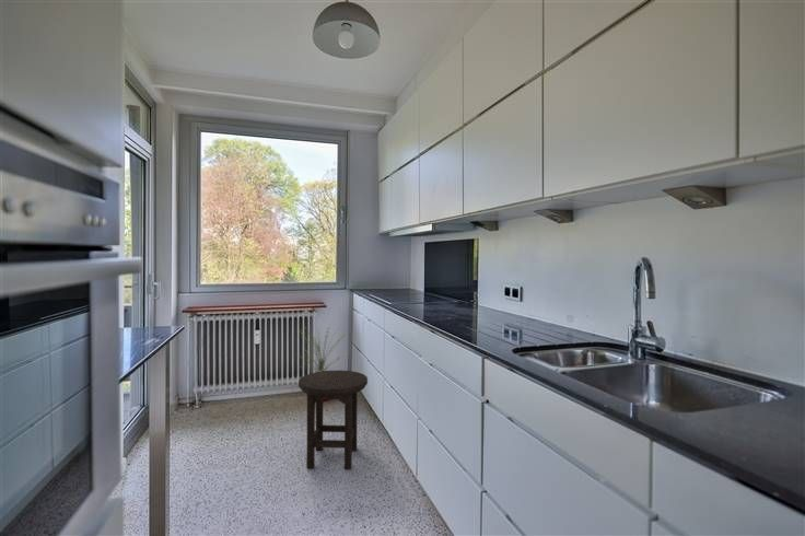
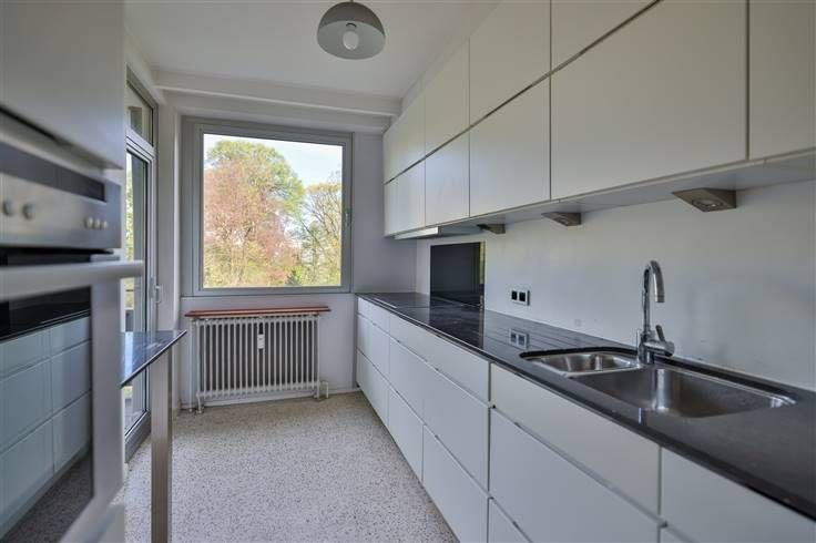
- house plant [293,322,350,401]
- stool [298,369,369,470]
